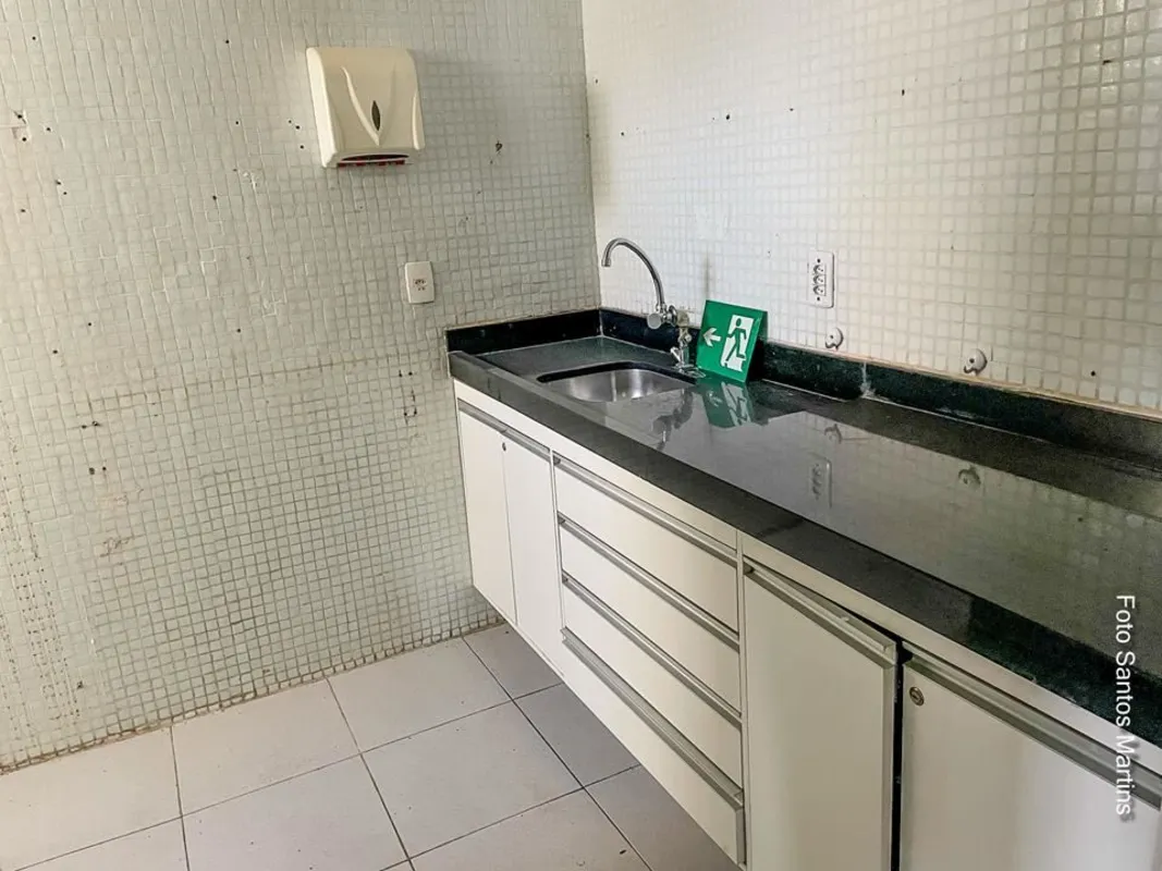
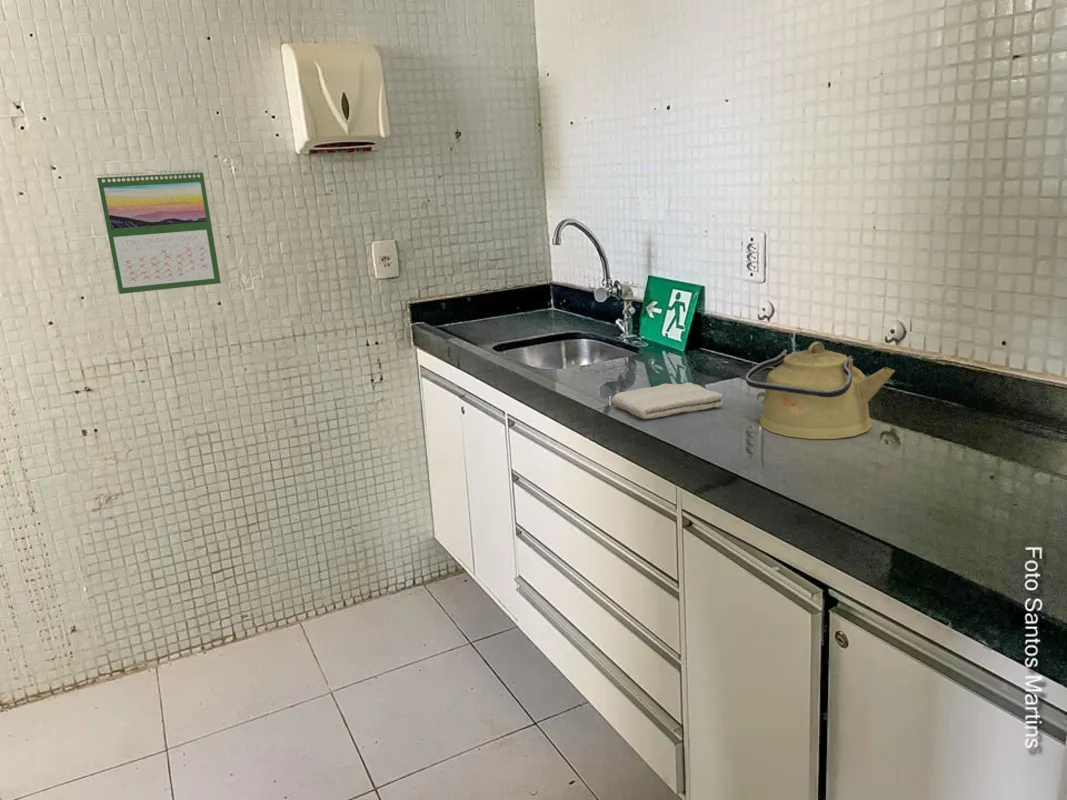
+ calendar [96,168,222,295]
+ washcloth [611,382,724,420]
+ kettle [745,341,896,440]
